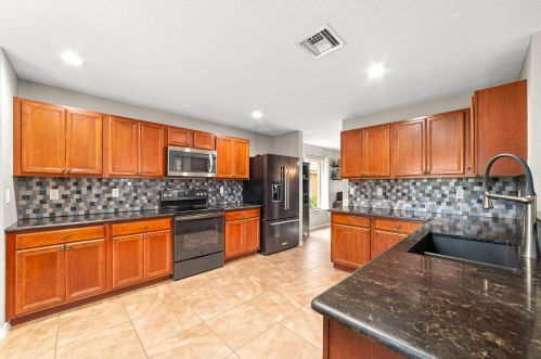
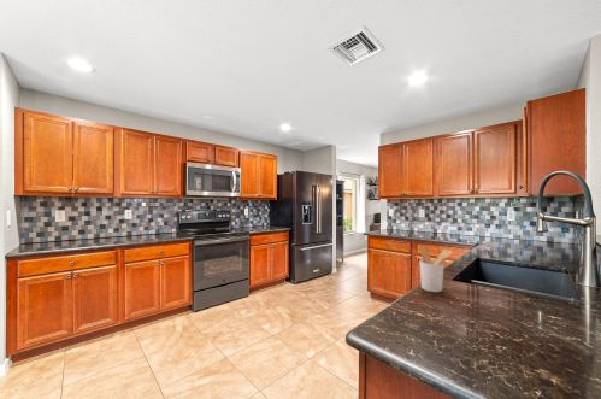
+ utensil holder [418,246,454,293]
